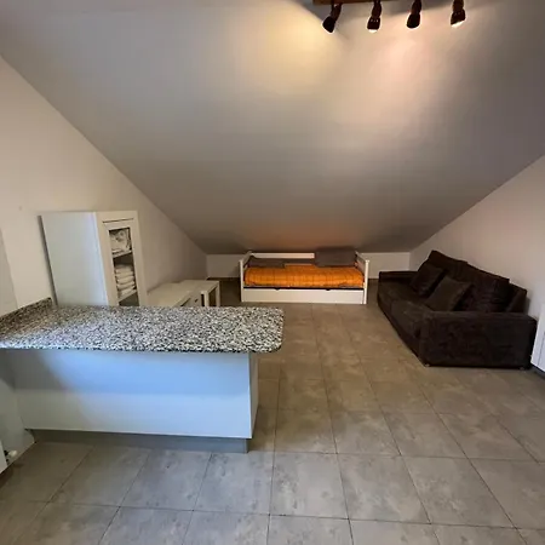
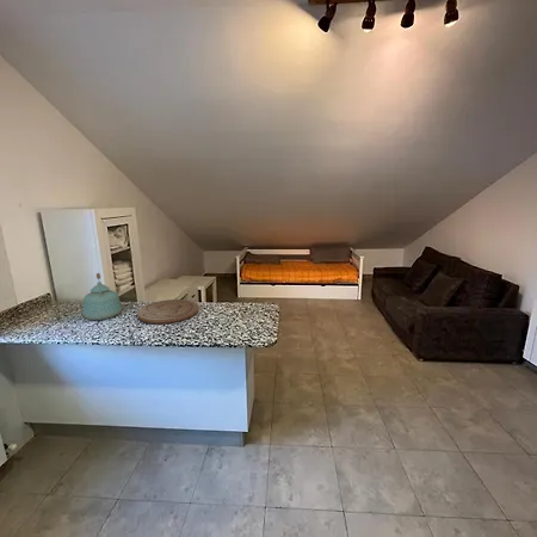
+ cutting board [136,298,200,326]
+ kettle [81,272,123,321]
